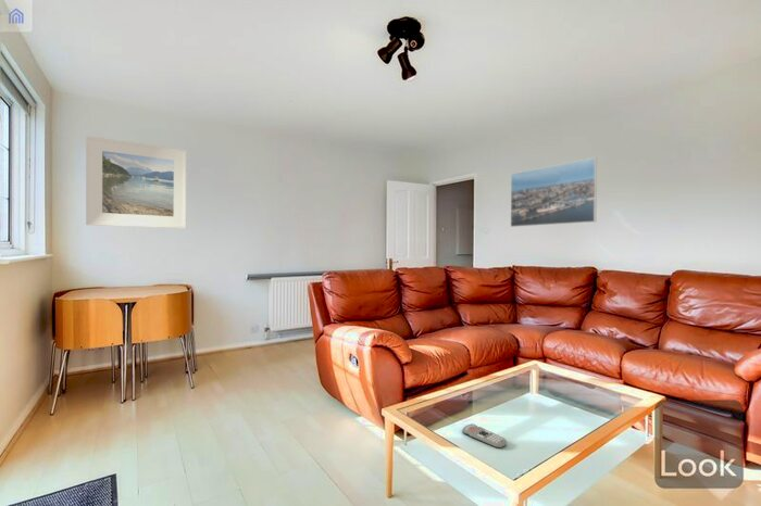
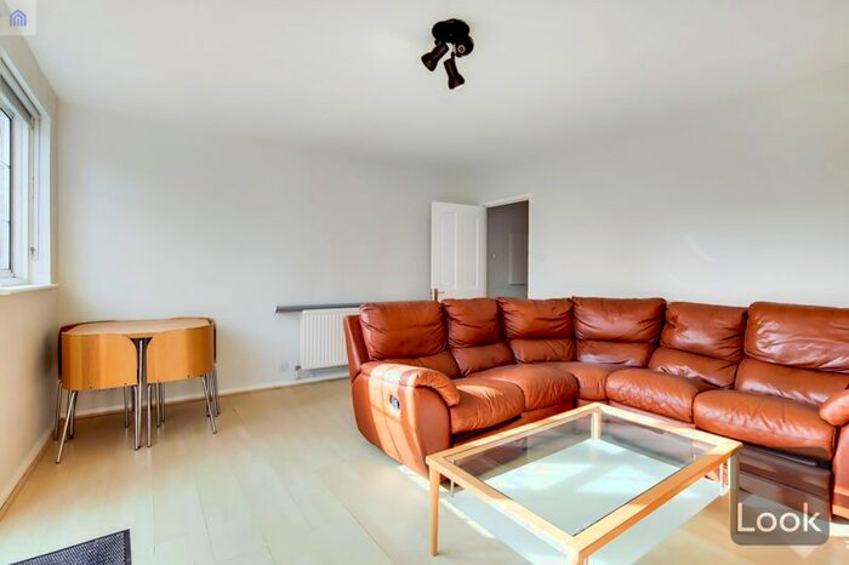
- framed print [510,156,598,228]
- remote control [461,422,508,450]
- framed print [85,135,188,229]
